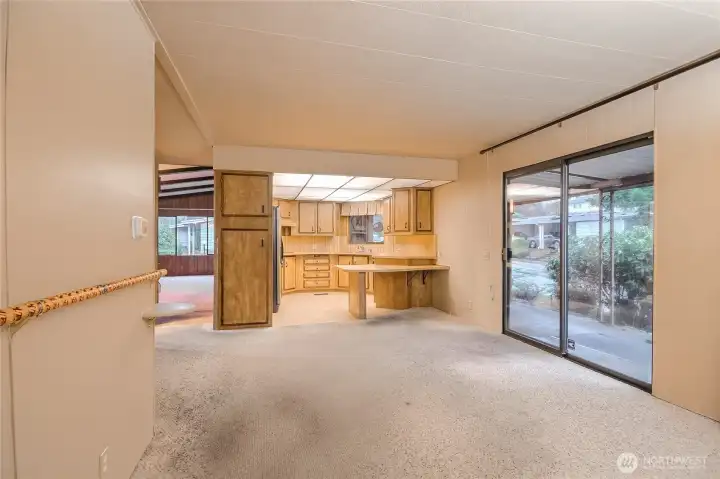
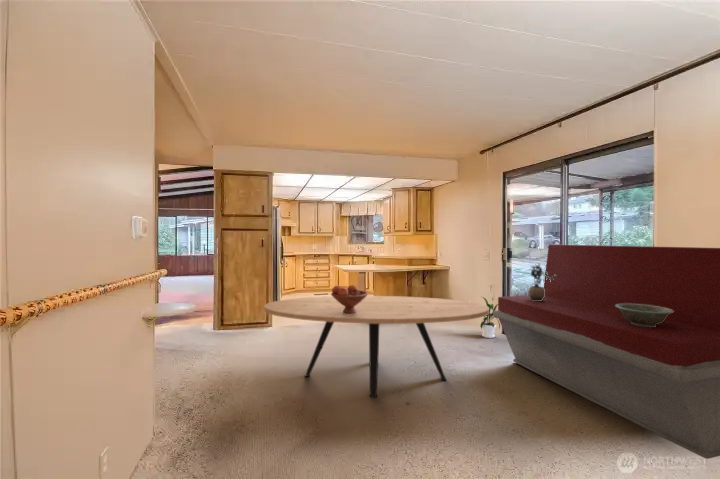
+ dining table [263,295,489,398]
+ potted plant [527,262,557,301]
+ bench [492,243,720,460]
+ decorative bowl [615,303,674,327]
+ house plant [479,296,501,339]
+ fruit bowl [330,284,369,314]
